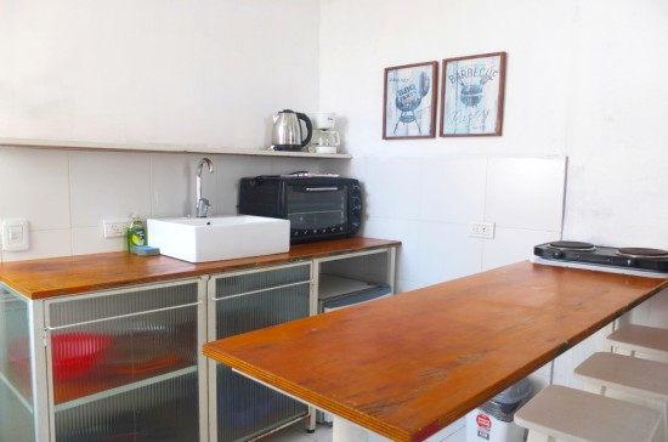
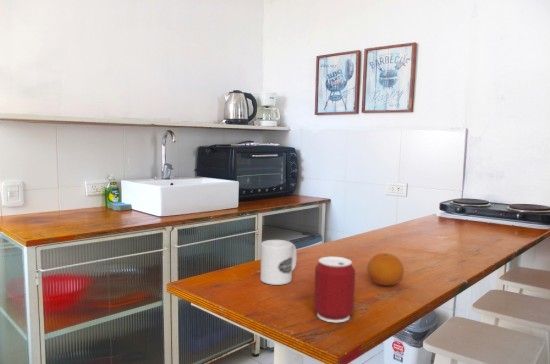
+ fruit [366,252,405,287]
+ mug [260,239,297,286]
+ can [313,256,356,324]
